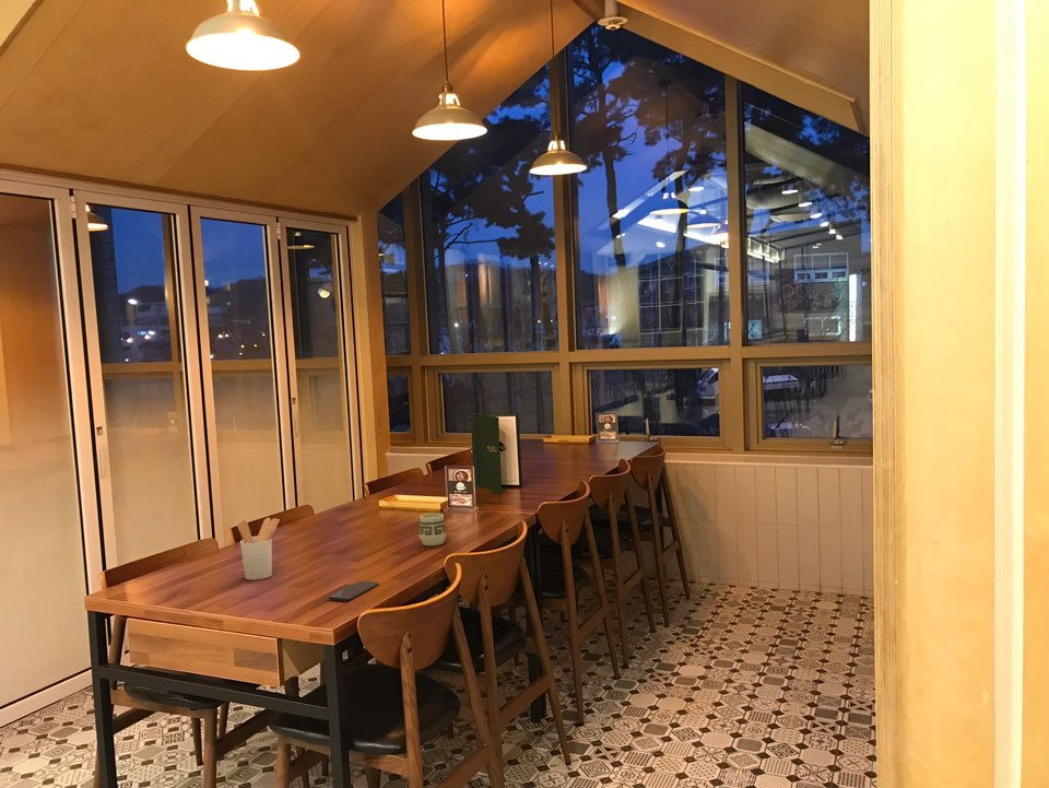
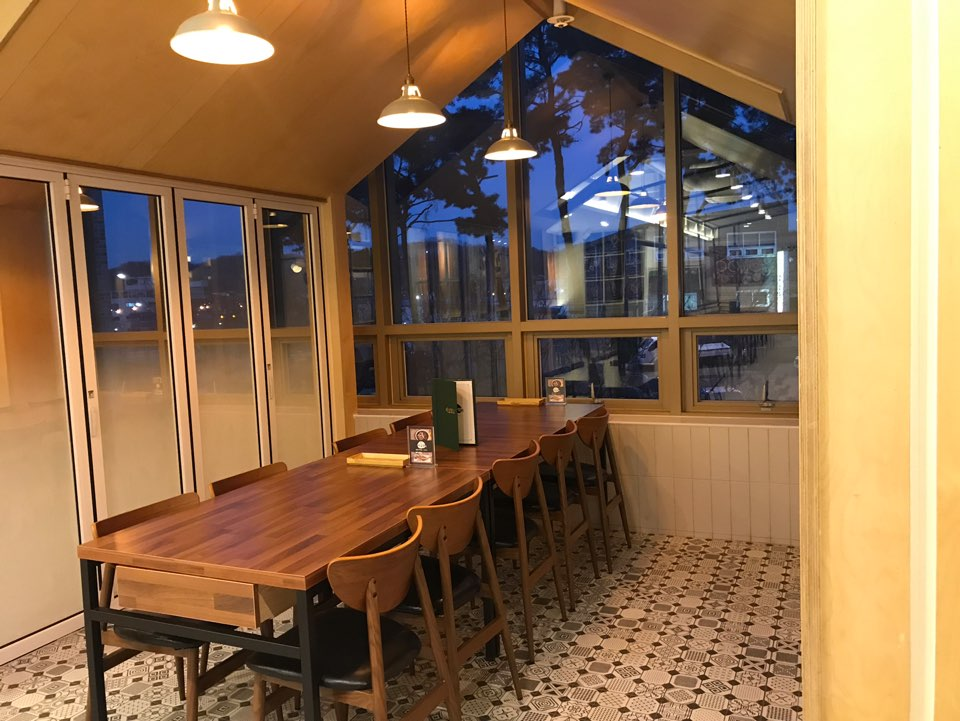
- smartphone [328,580,380,602]
- utensil holder [236,517,281,581]
- cup [419,513,447,546]
